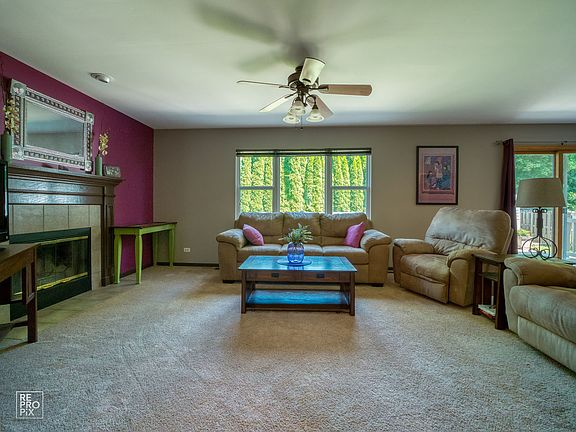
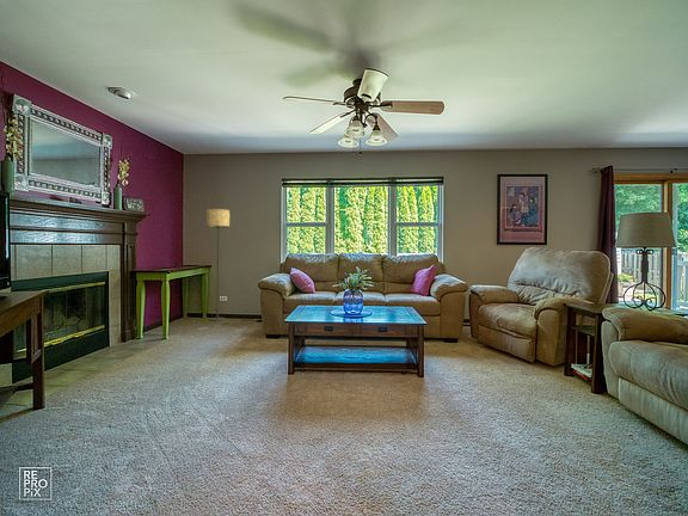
+ floor lamp [205,207,231,321]
